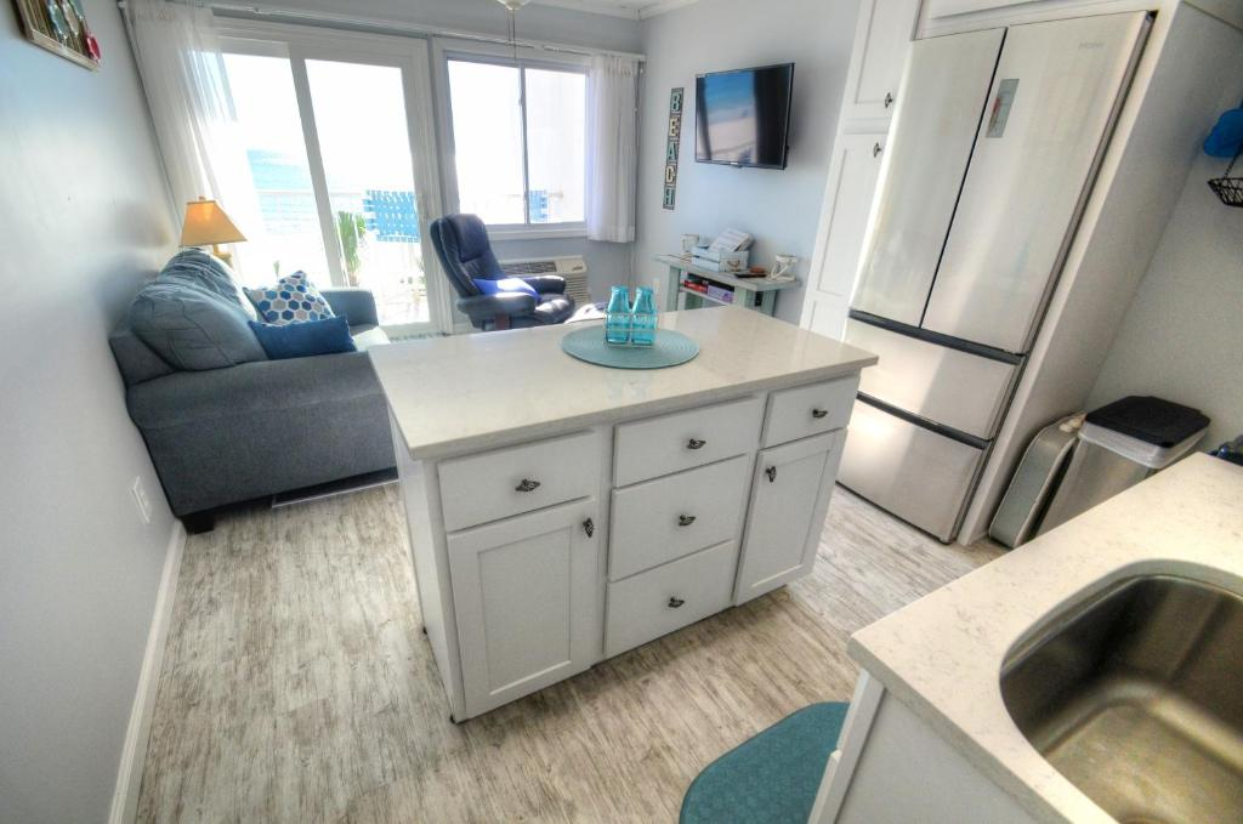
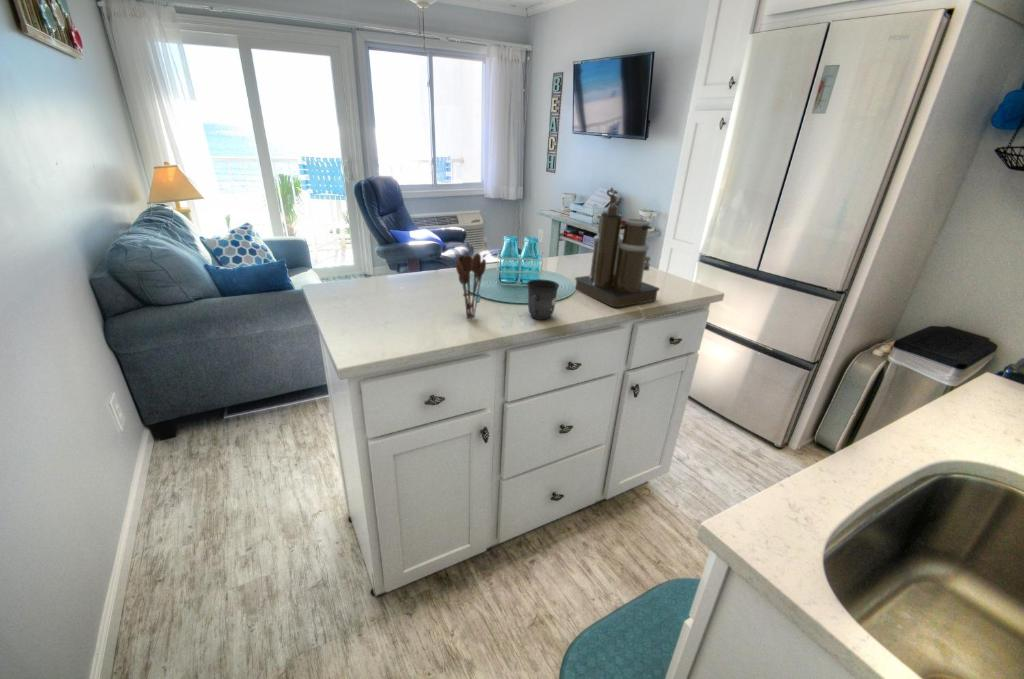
+ coffee maker [574,187,661,308]
+ utensil holder [454,252,487,320]
+ mug [526,278,560,321]
